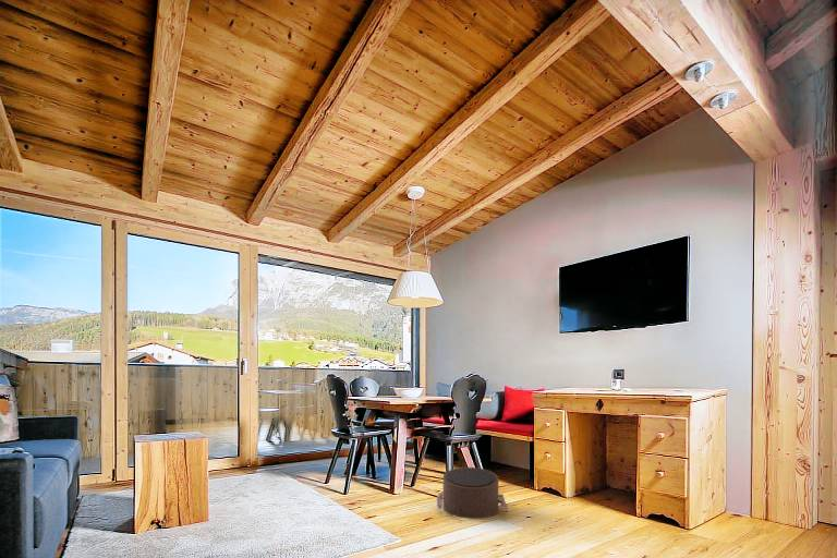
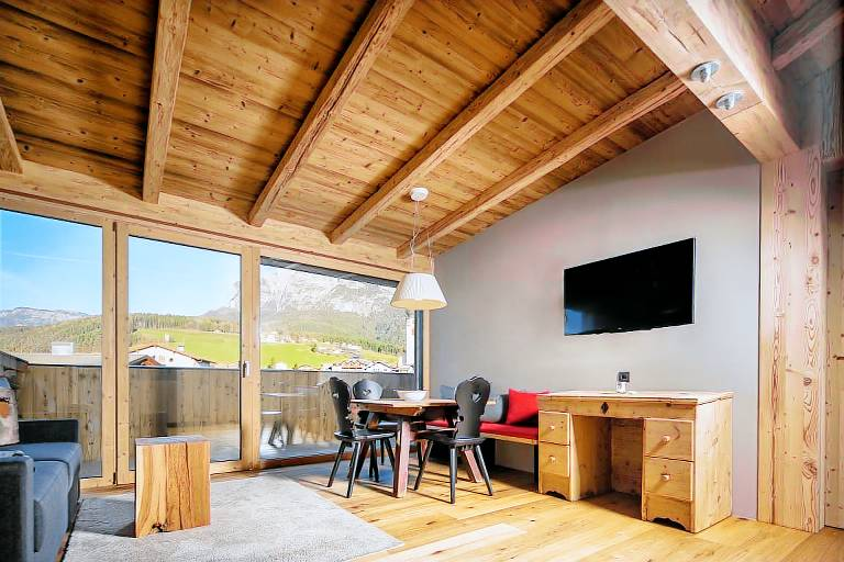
- pouf [436,466,509,519]
